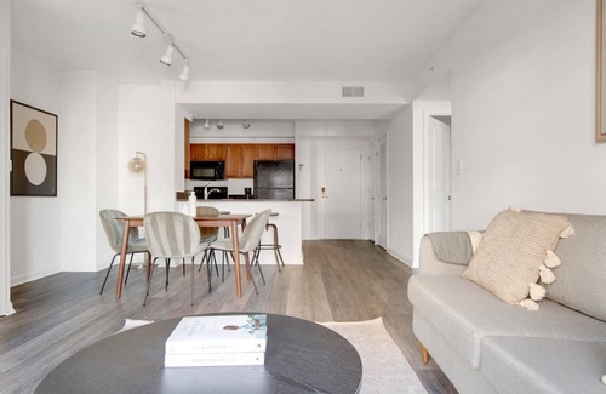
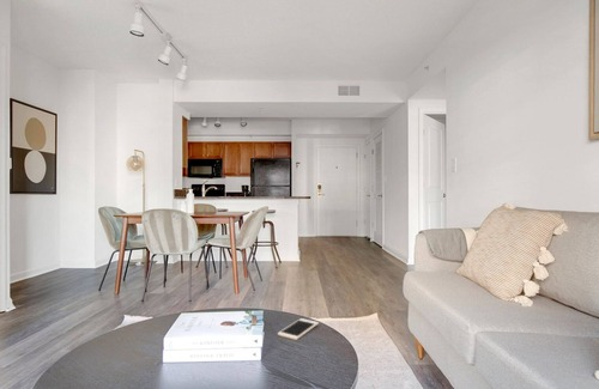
+ cell phone [277,317,320,341]
